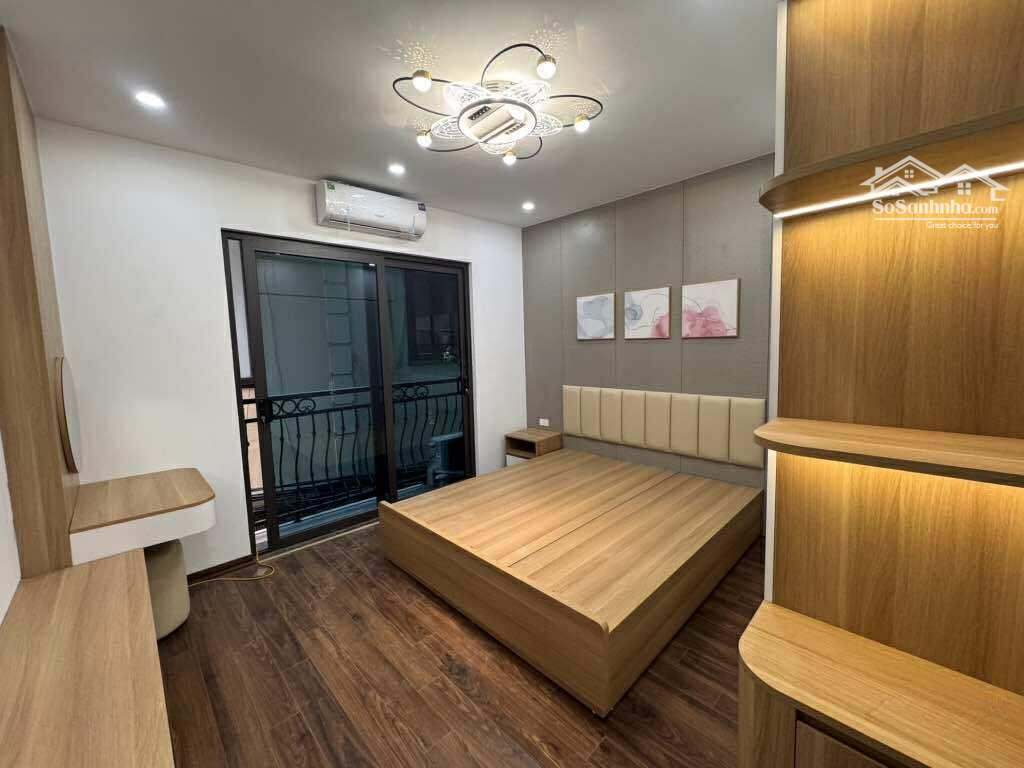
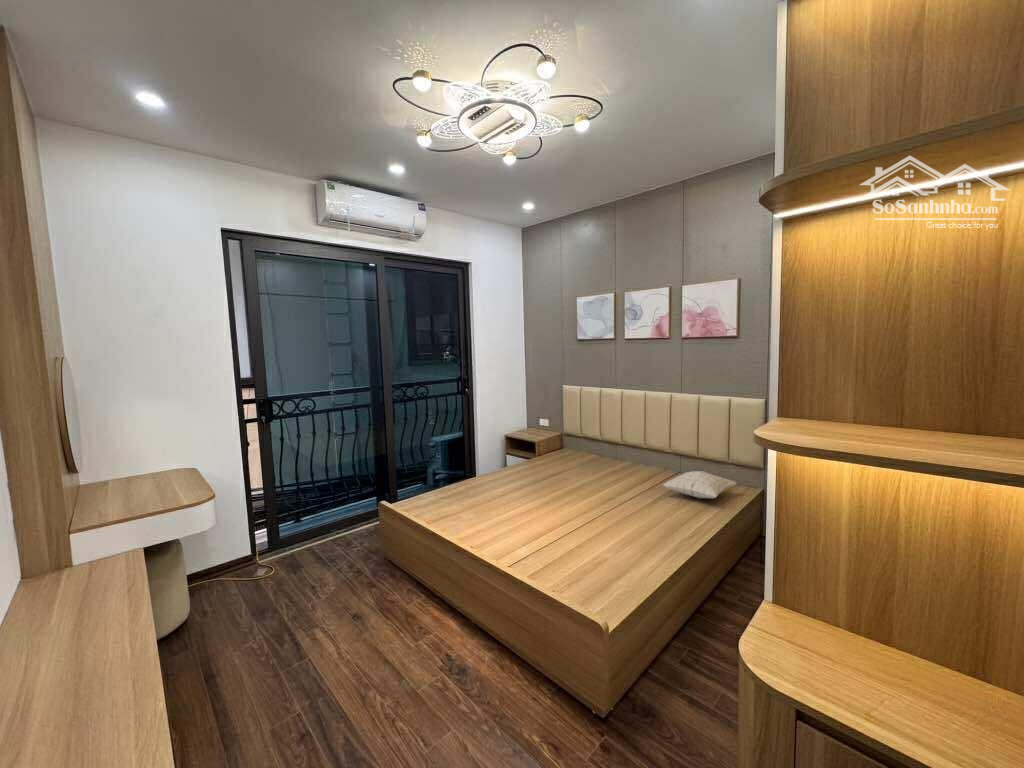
+ pillow [662,470,738,499]
